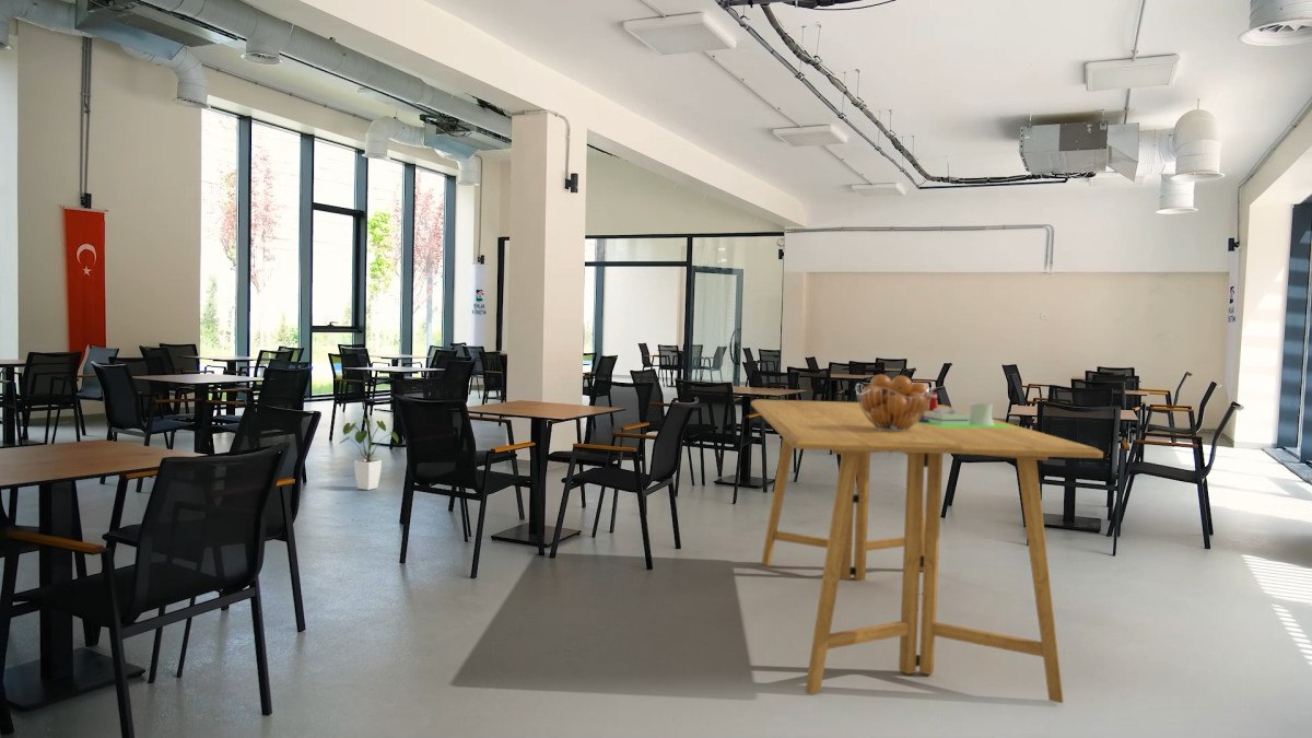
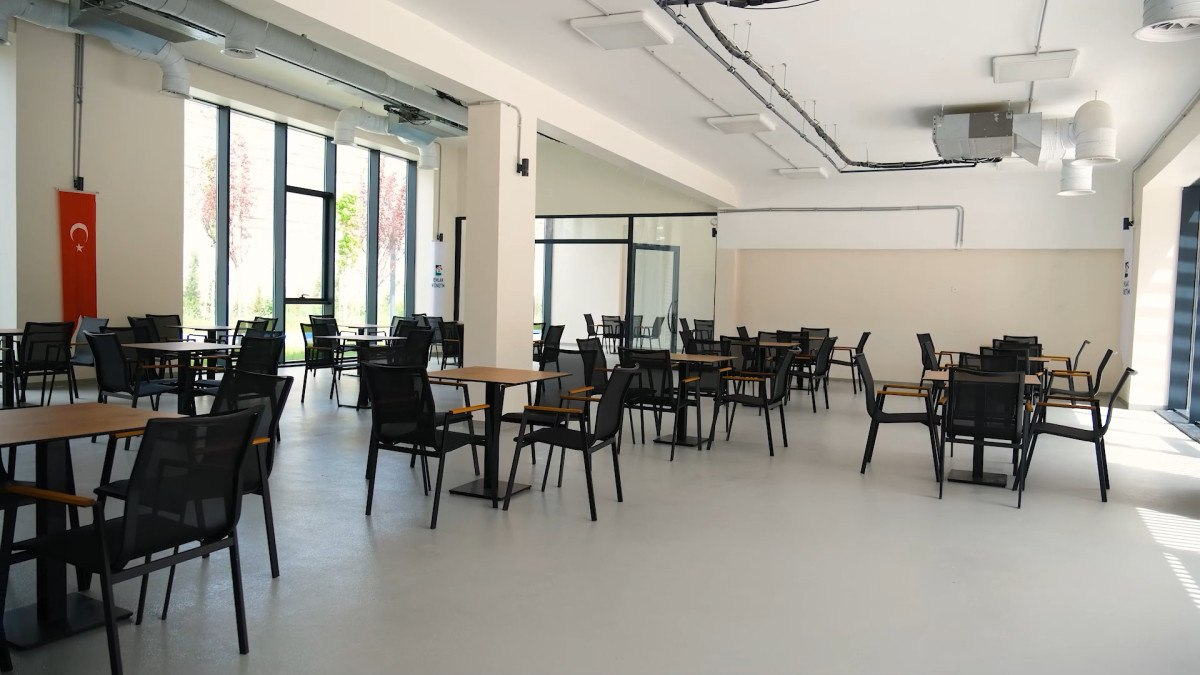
- house plant [339,415,399,491]
- dining table [750,398,1104,704]
- architectural model [914,390,1018,427]
- fruit basket [855,373,934,432]
